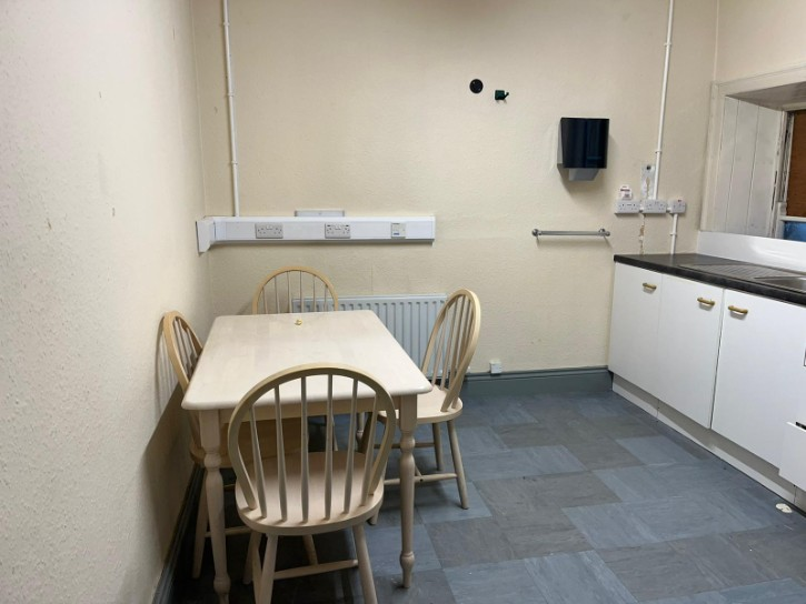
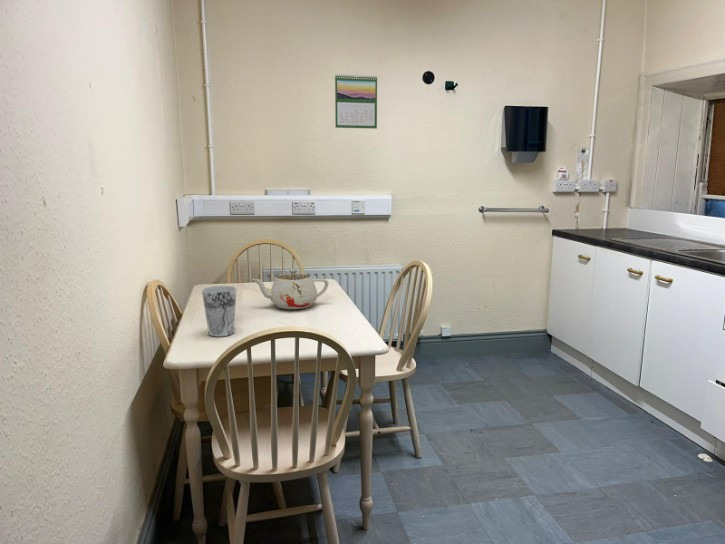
+ cup [201,285,237,338]
+ calendar [334,73,378,130]
+ teapot [251,268,330,310]
